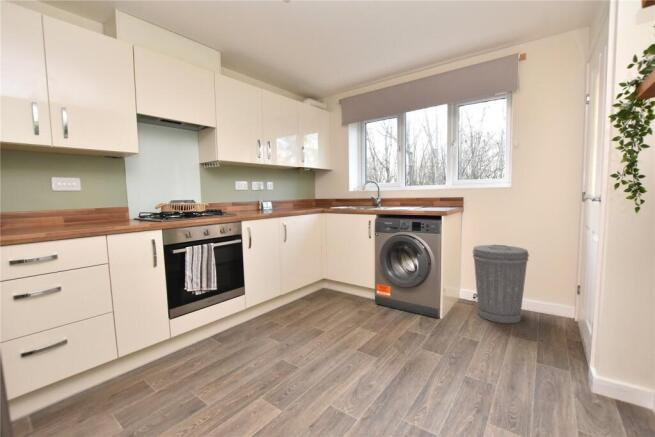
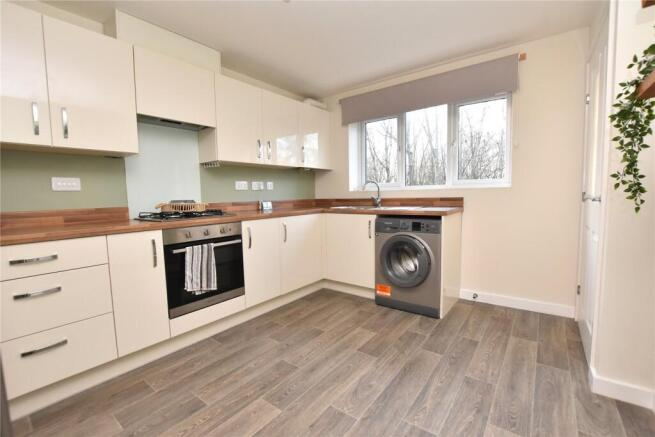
- trash can [472,244,530,324]
